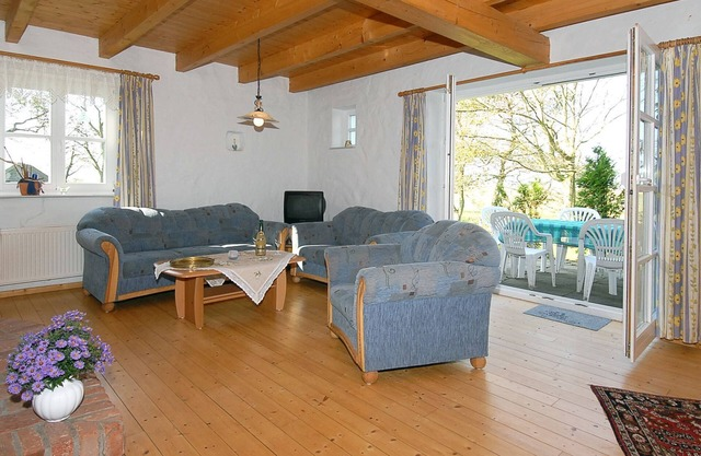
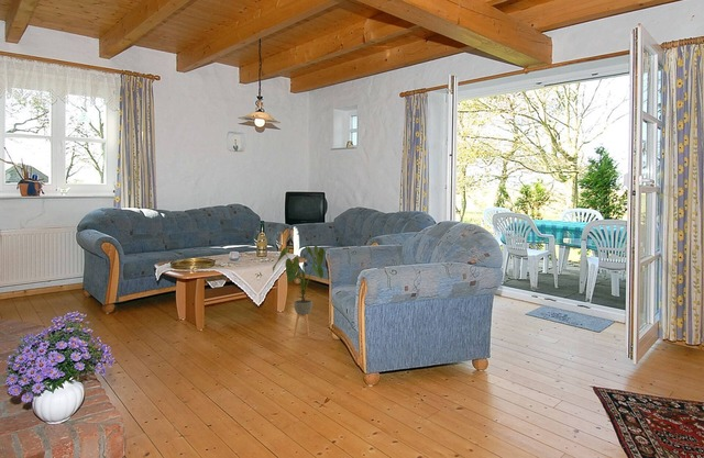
+ house plant [272,244,326,338]
